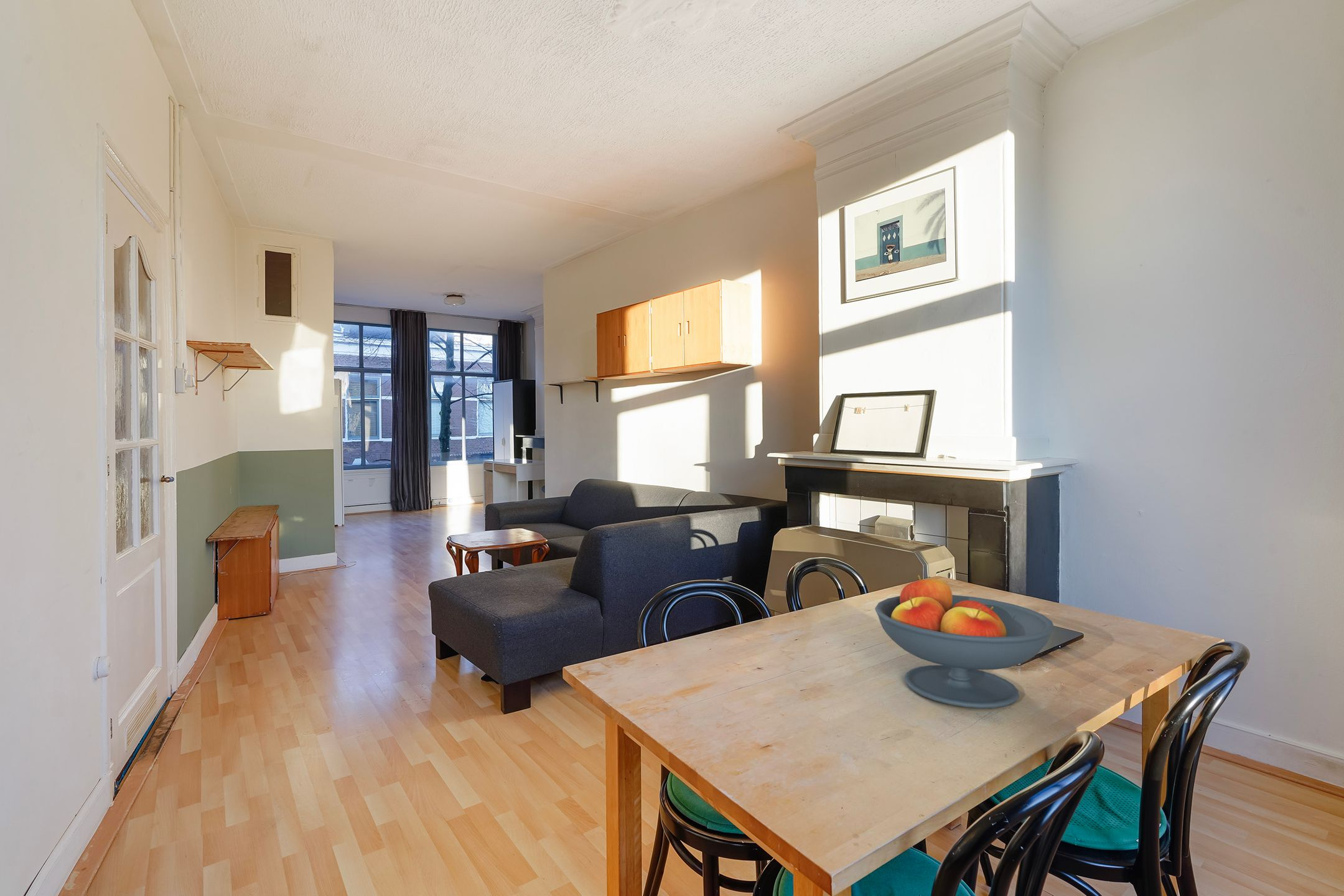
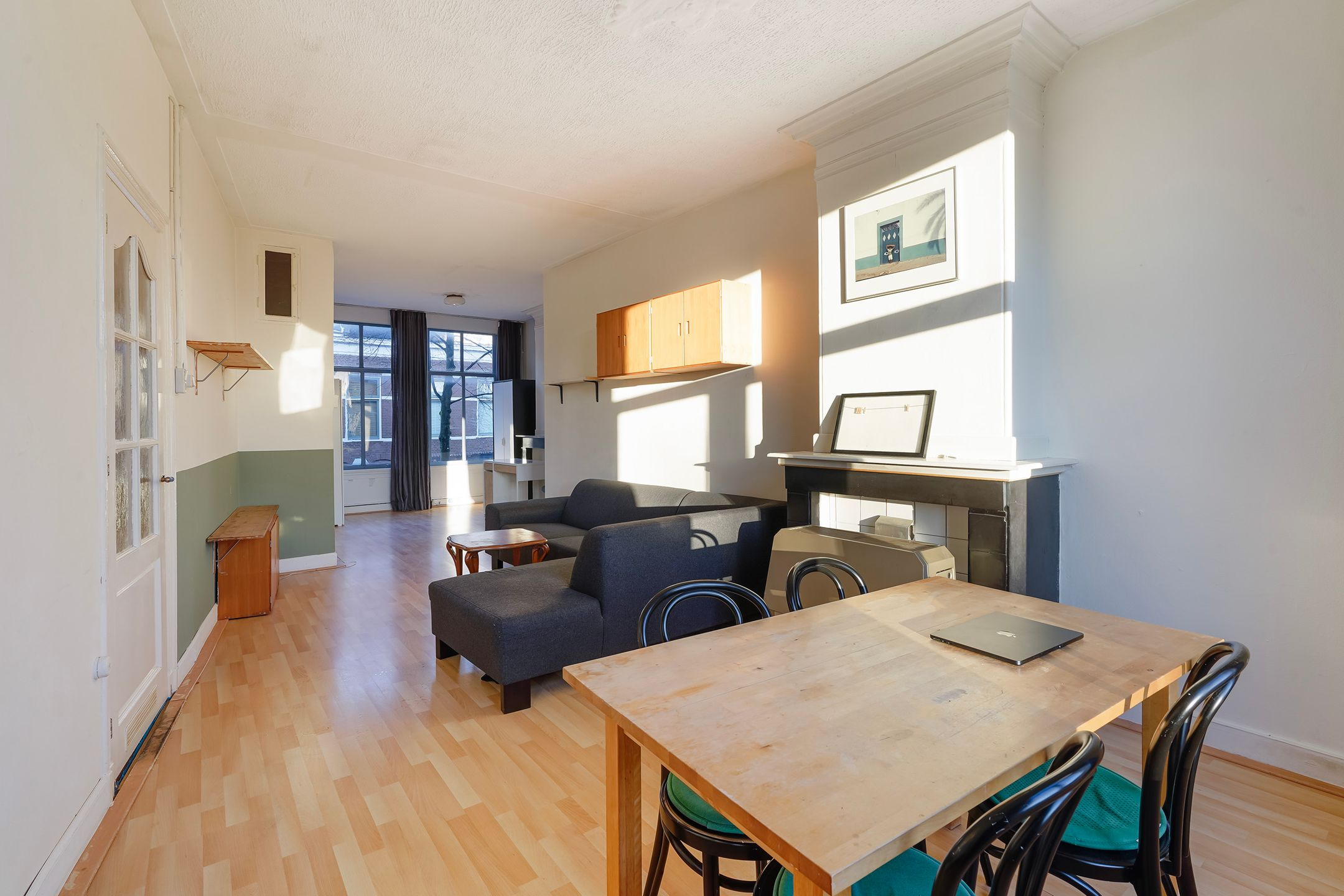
- fruit bowl [874,575,1055,709]
